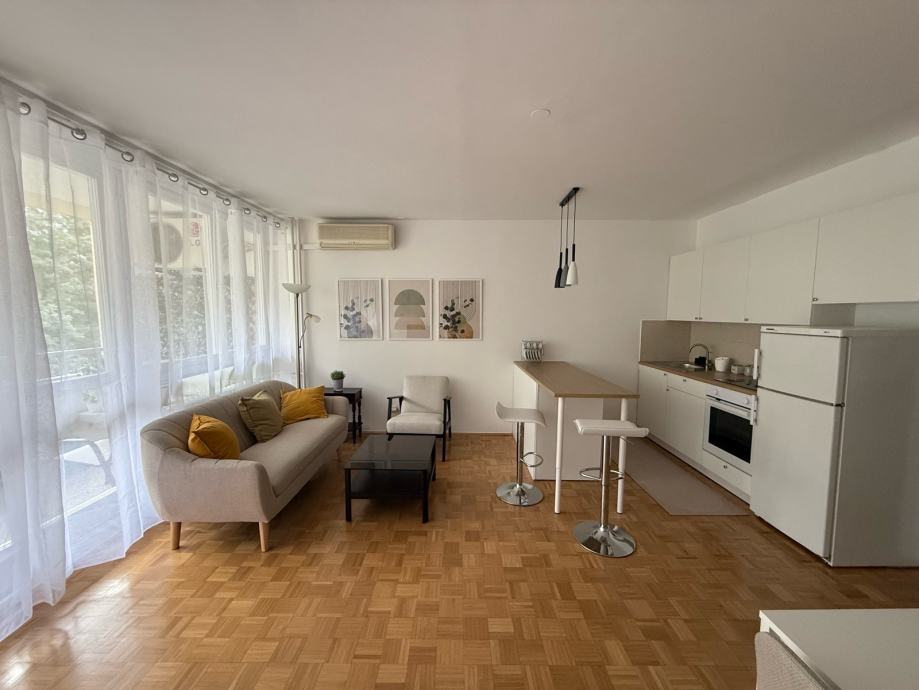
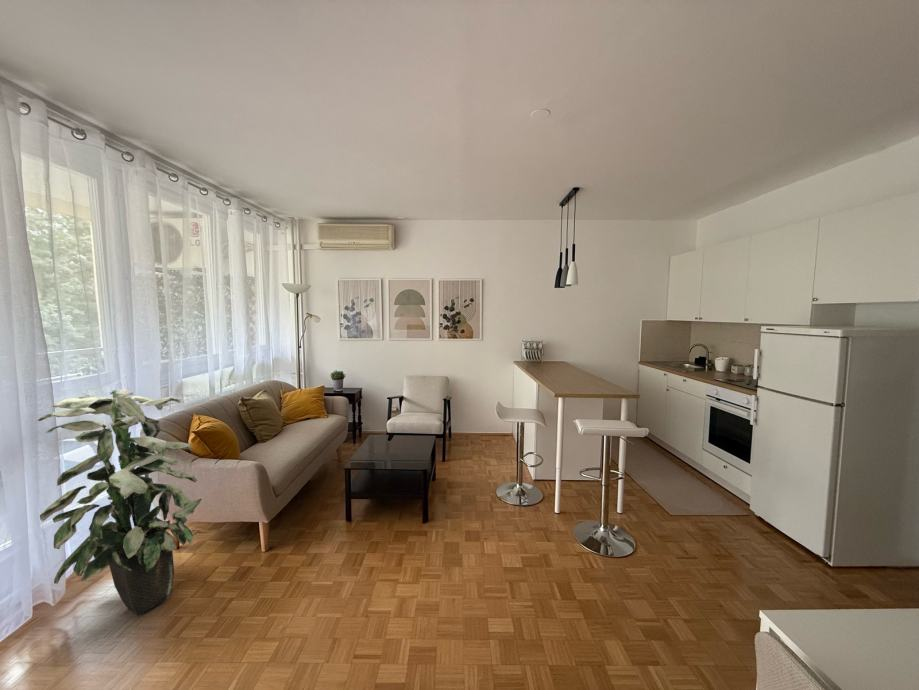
+ indoor plant [36,387,203,616]
